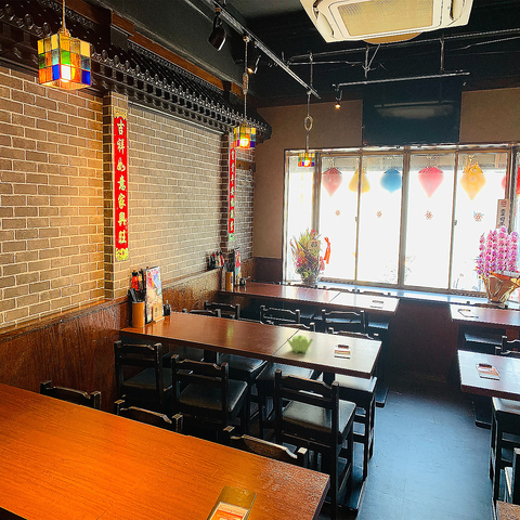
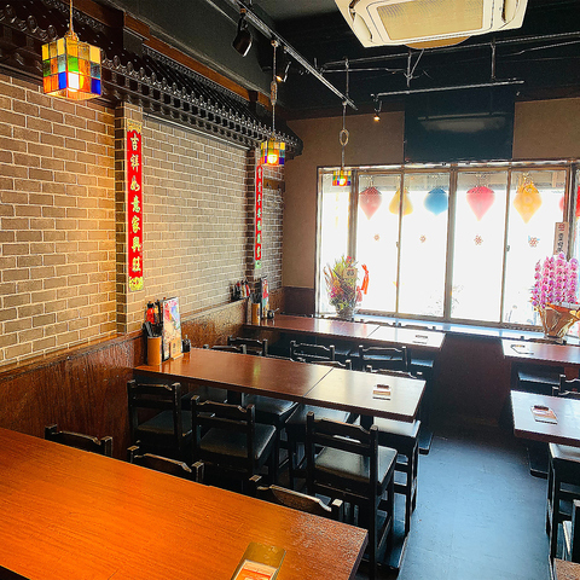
- teapot [286,334,314,354]
